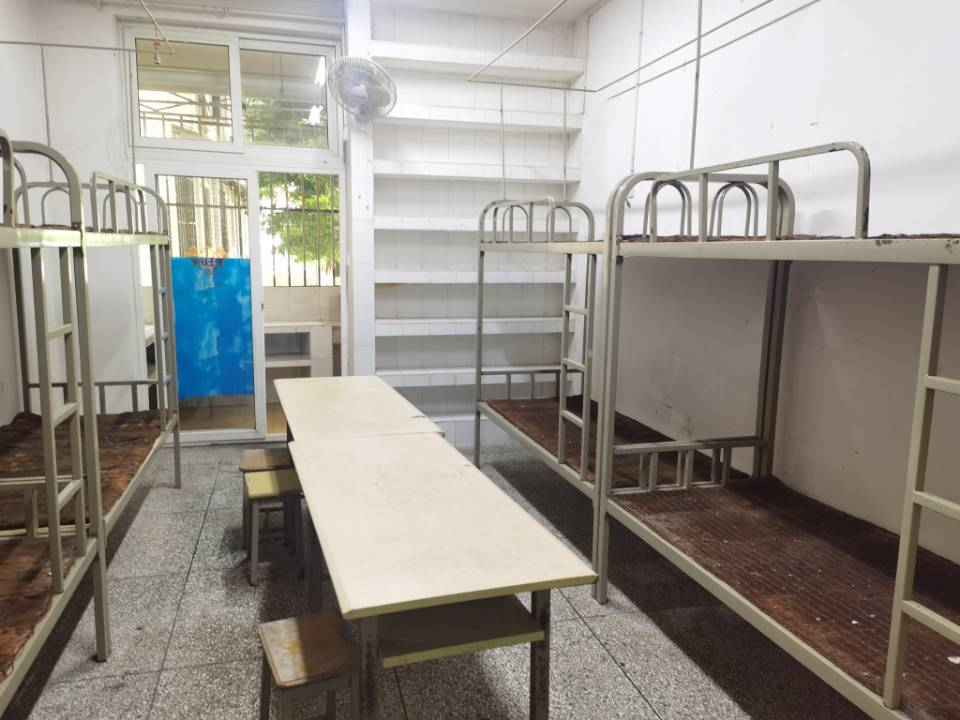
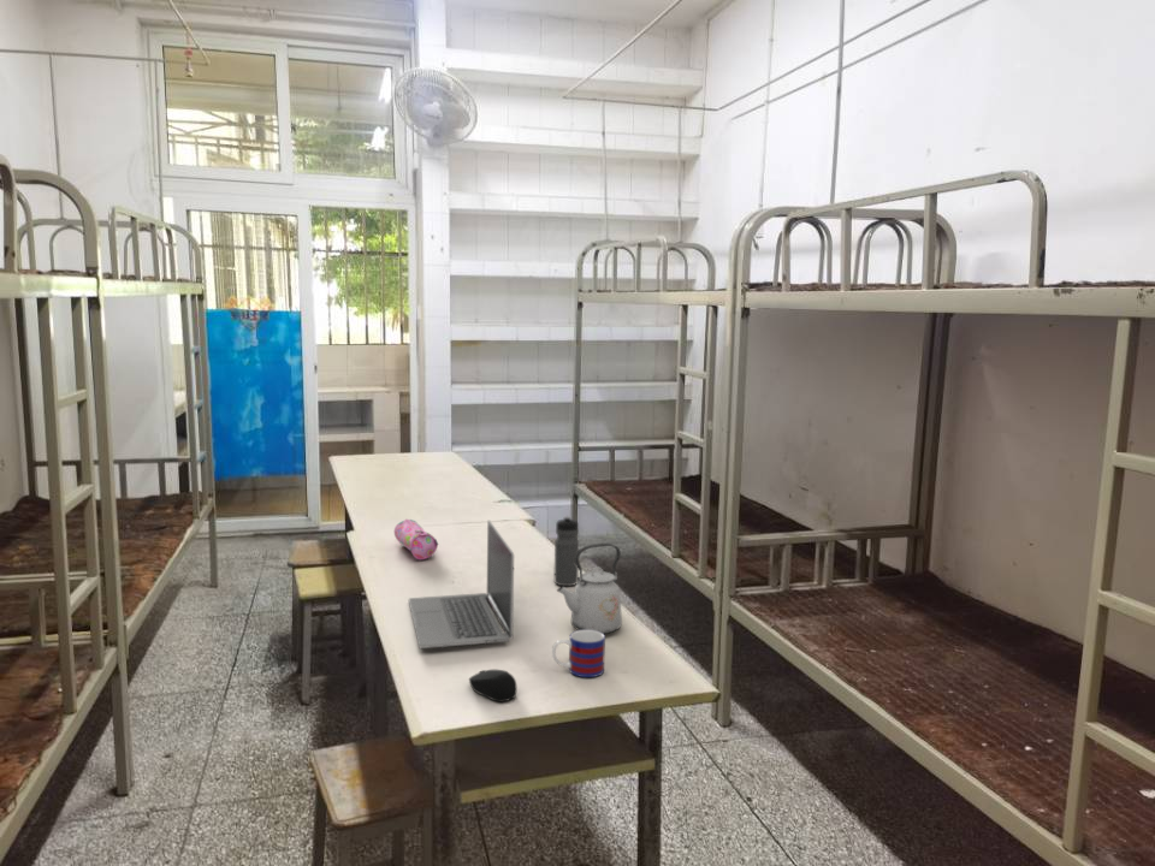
+ pencil case [393,518,439,560]
+ laptop [408,520,515,650]
+ water bottle [553,515,580,587]
+ mug [551,630,606,678]
+ kettle [556,542,623,635]
+ computer mouse [468,669,519,702]
